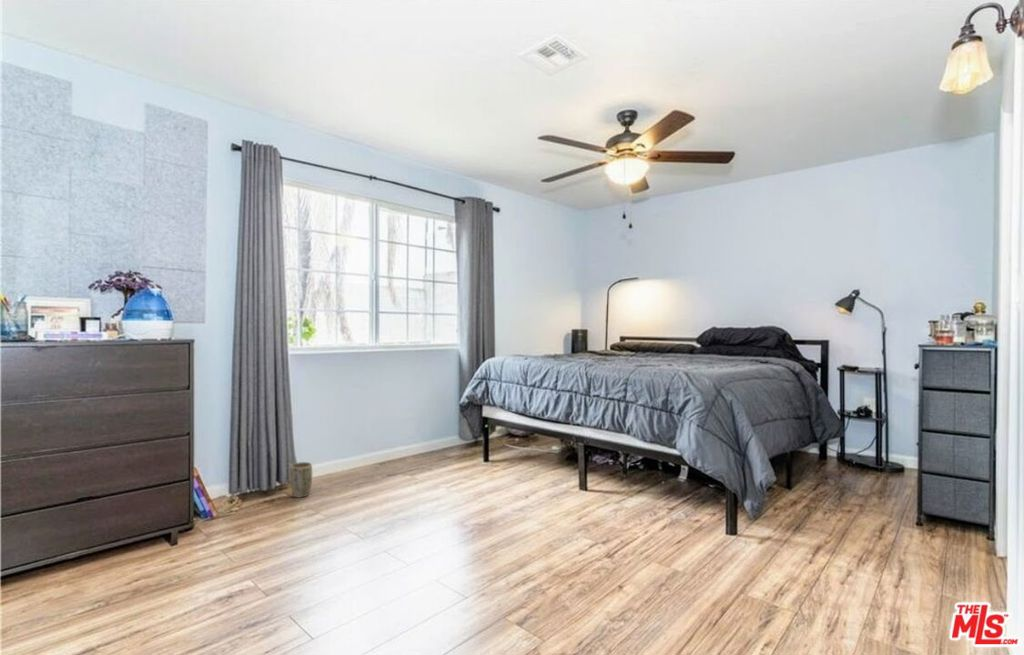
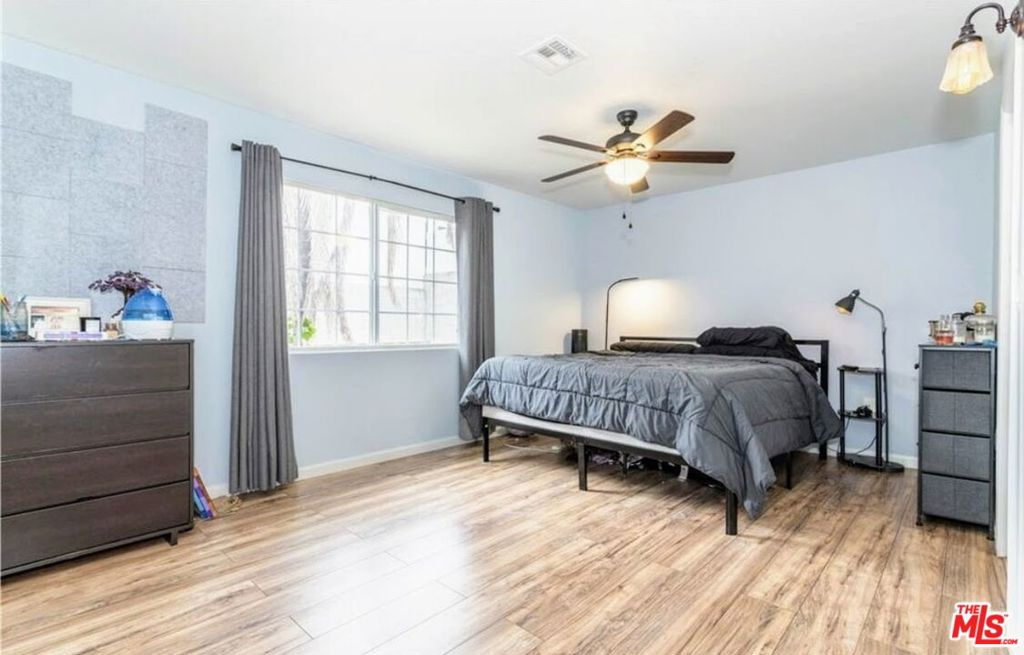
- plant pot [289,461,313,499]
